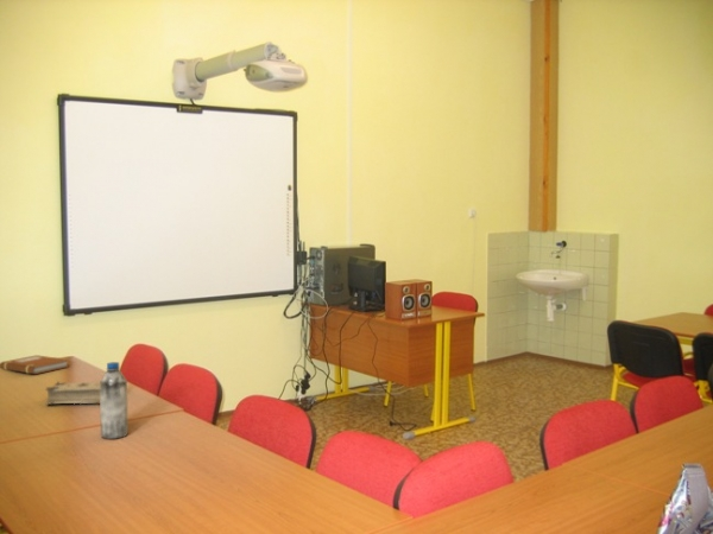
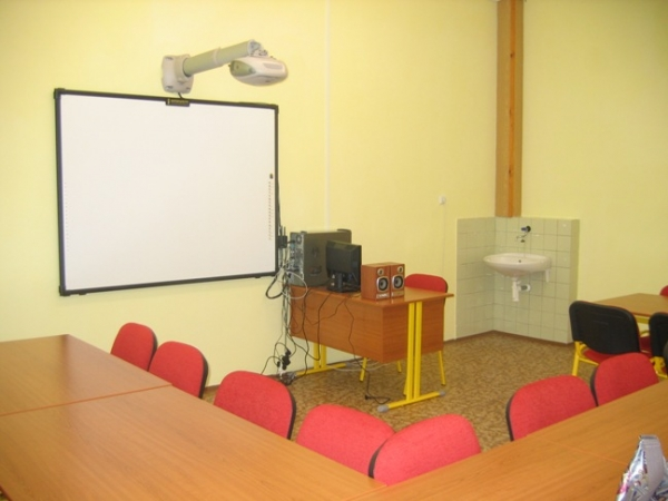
- book [44,381,100,407]
- water bottle [99,361,130,440]
- notebook [0,354,70,375]
